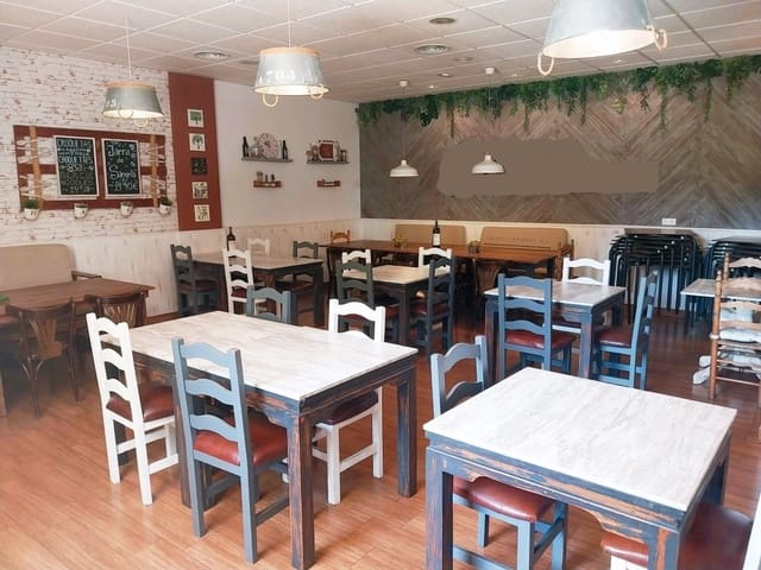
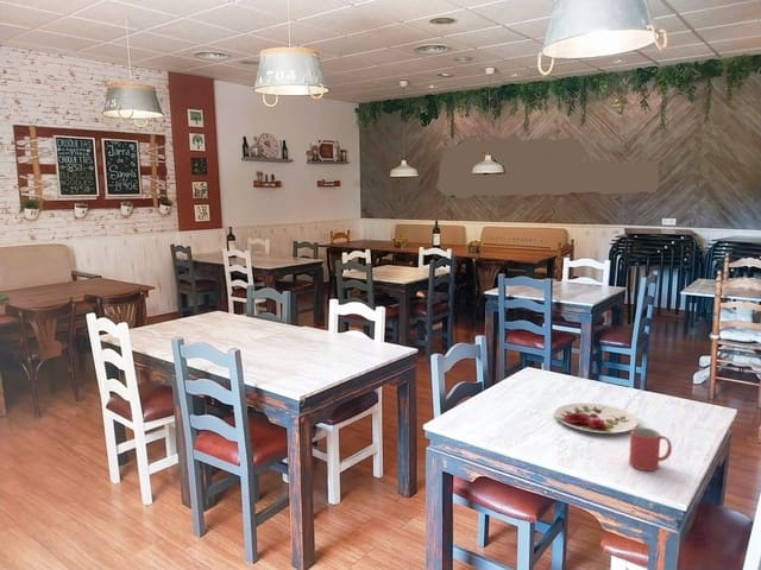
+ mug [628,426,673,471]
+ plate [554,403,639,435]
